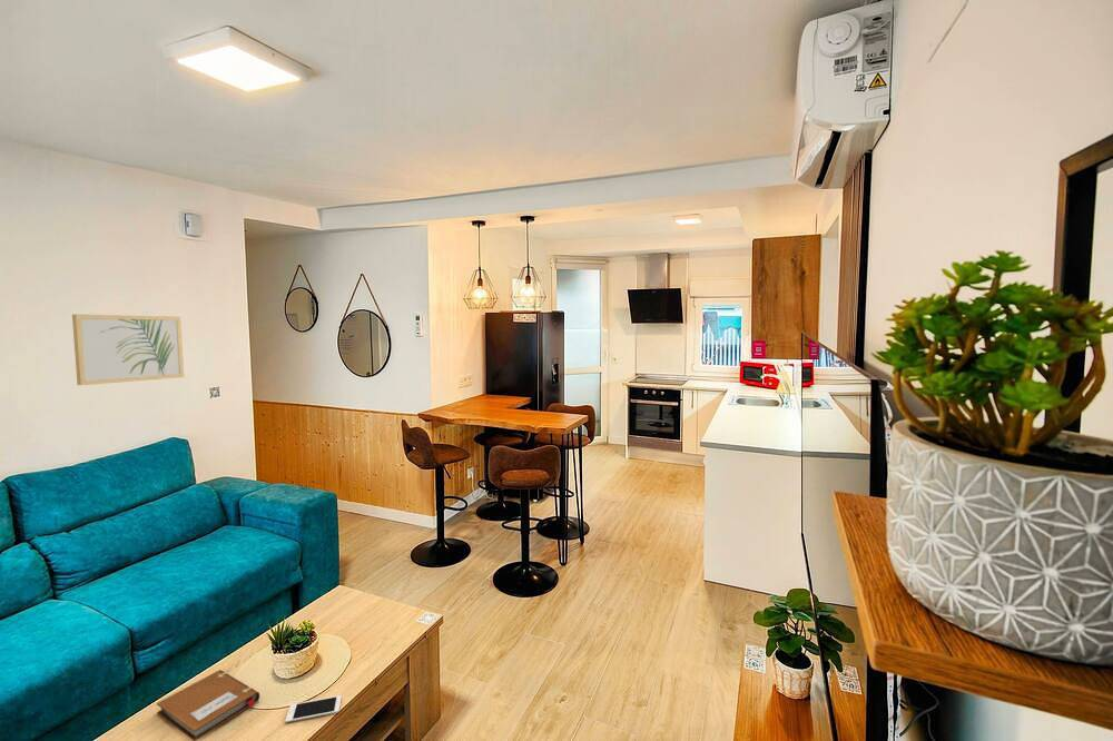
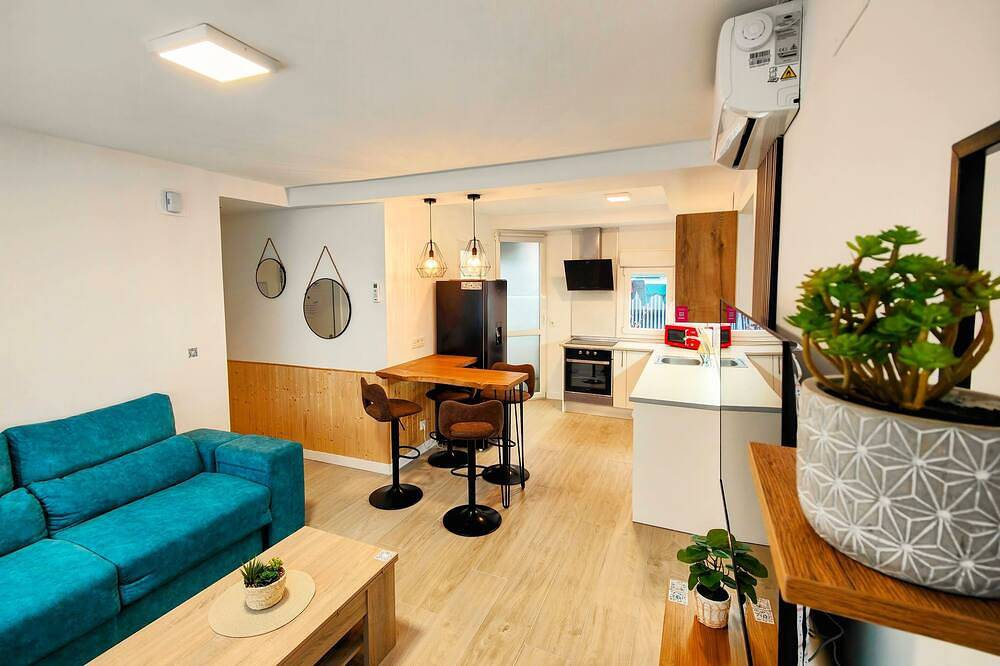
- notebook [156,669,260,741]
- wall art [71,313,185,386]
- cell phone [284,694,343,723]
